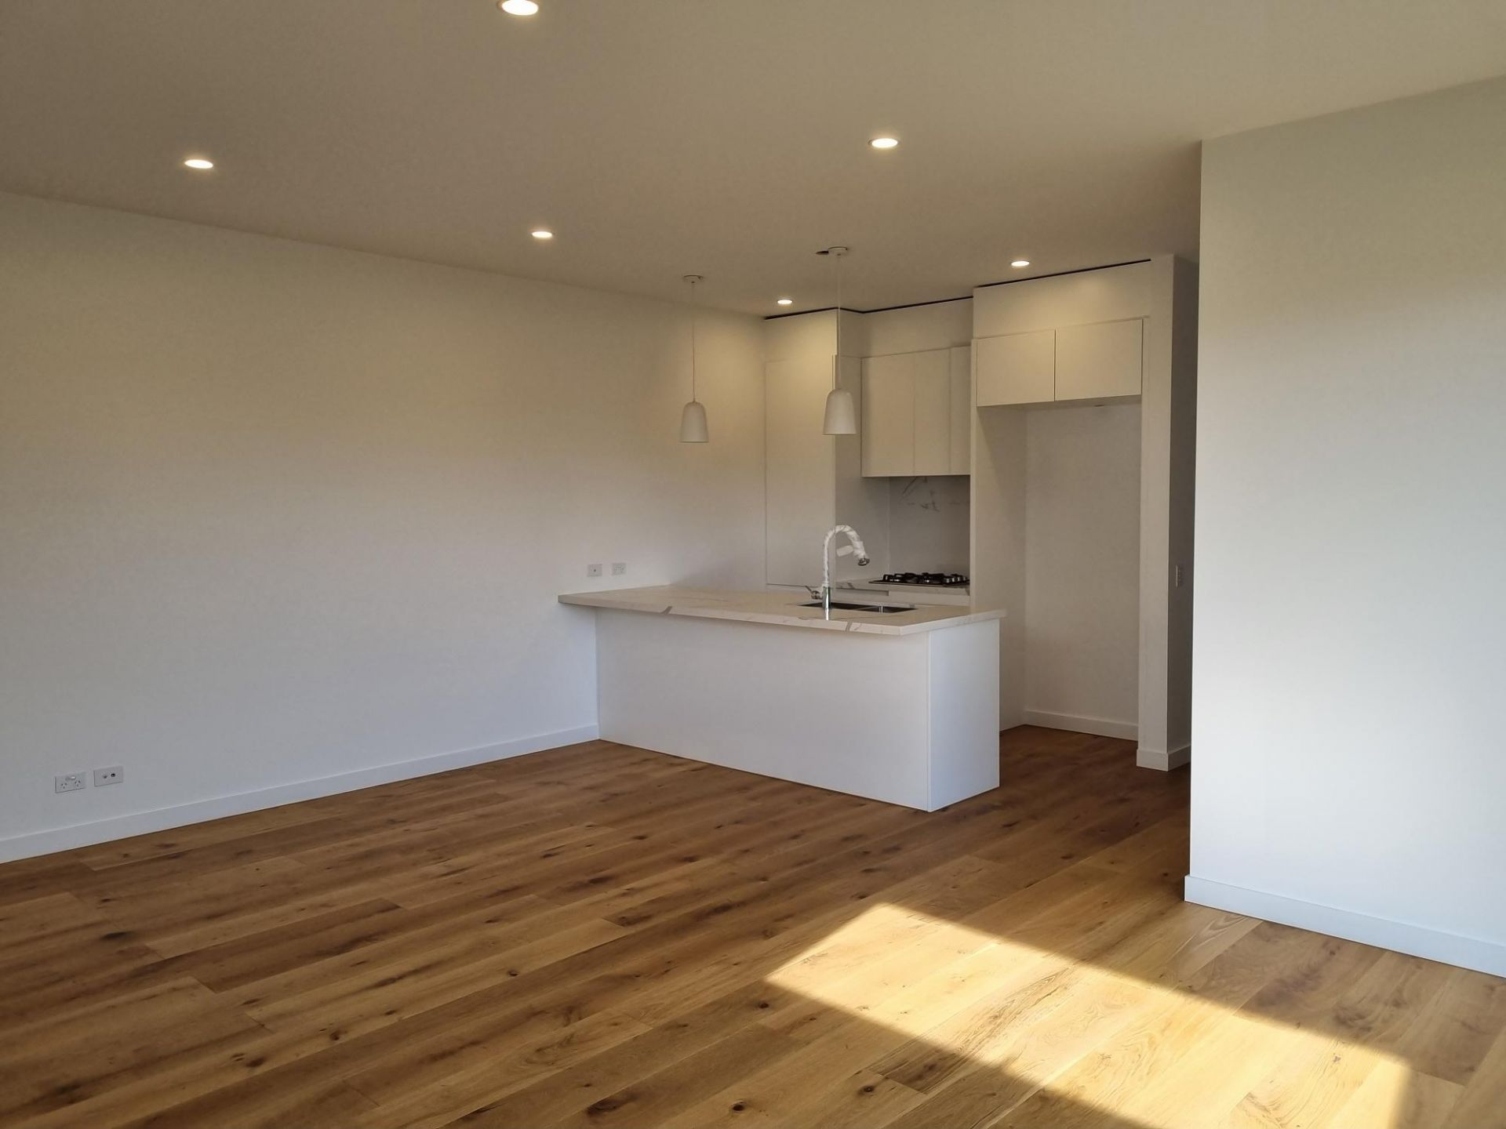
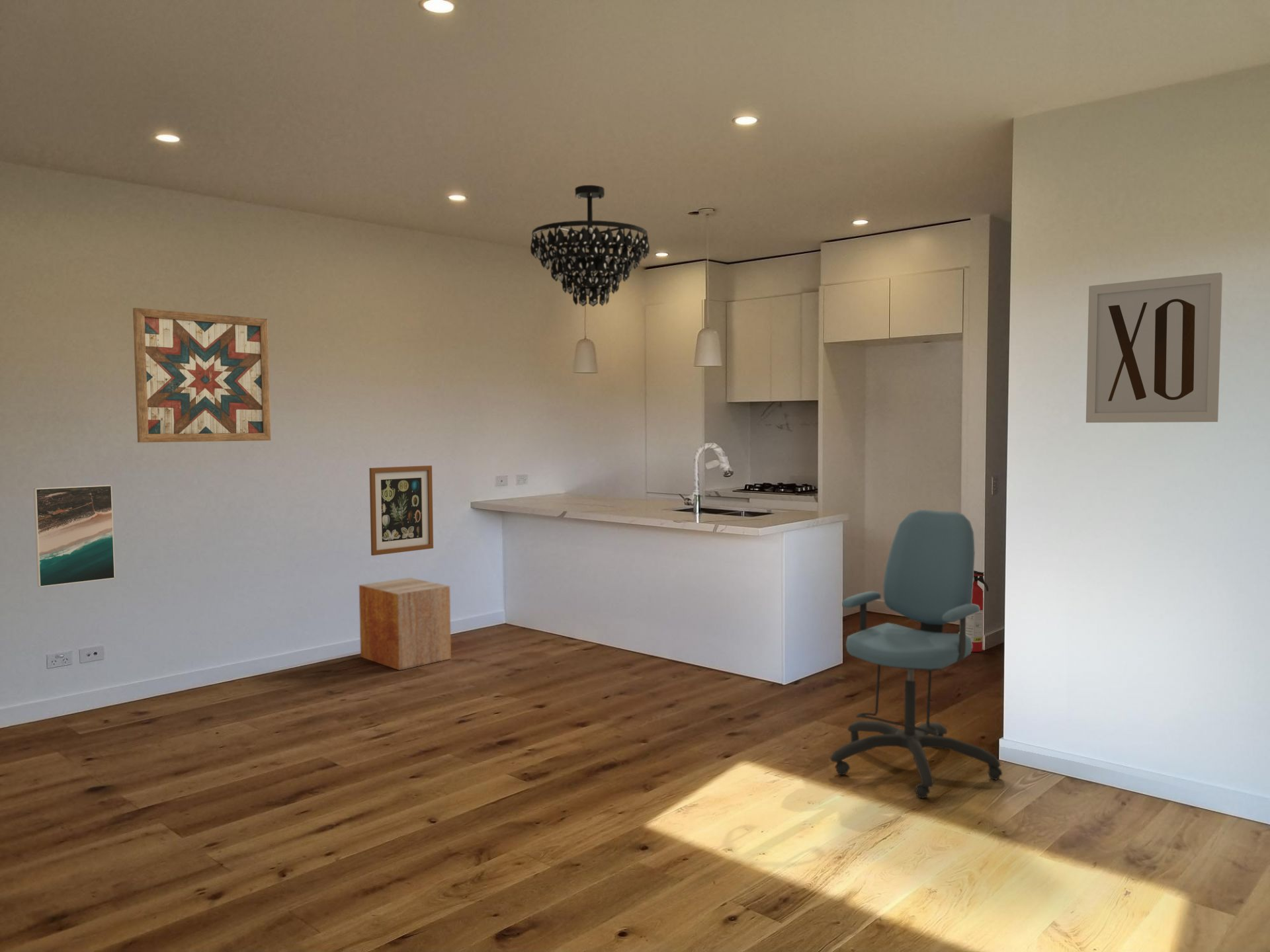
+ office chair [829,509,1003,799]
+ fire extinguisher [966,570,989,653]
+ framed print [33,485,116,588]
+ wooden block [359,577,452,671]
+ wall art [368,465,434,556]
+ wall art [1085,272,1223,423]
+ wall art [132,307,271,443]
+ chandelier [530,184,650,307]
